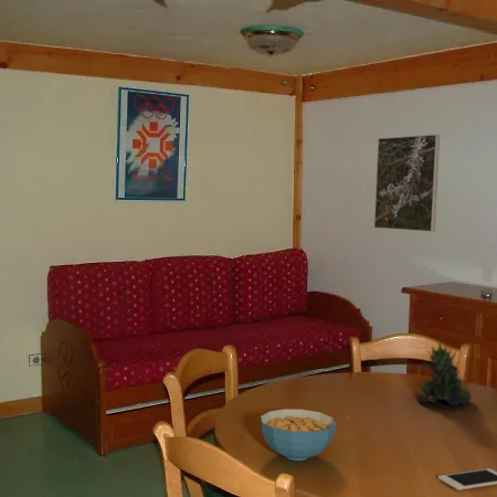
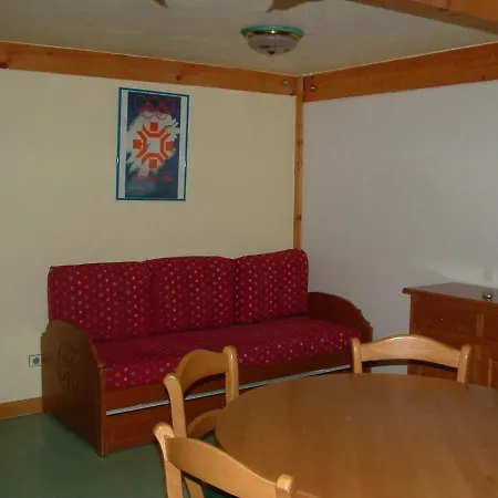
- cell phone [437,467,497,491]
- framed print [373,134,441,233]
- succulent plant [415,341,473,408]
- cereal bowl [260,409,337,462]
